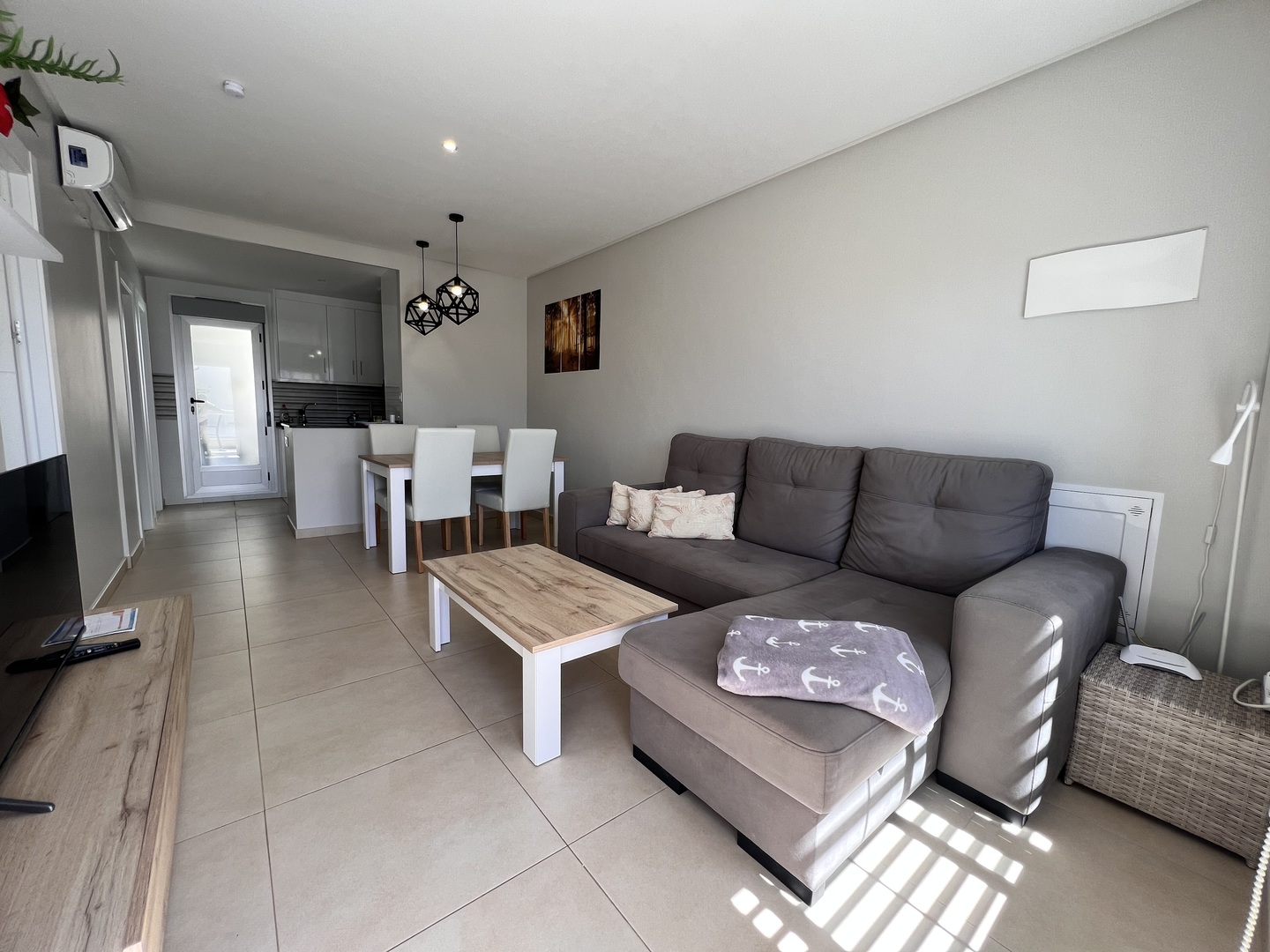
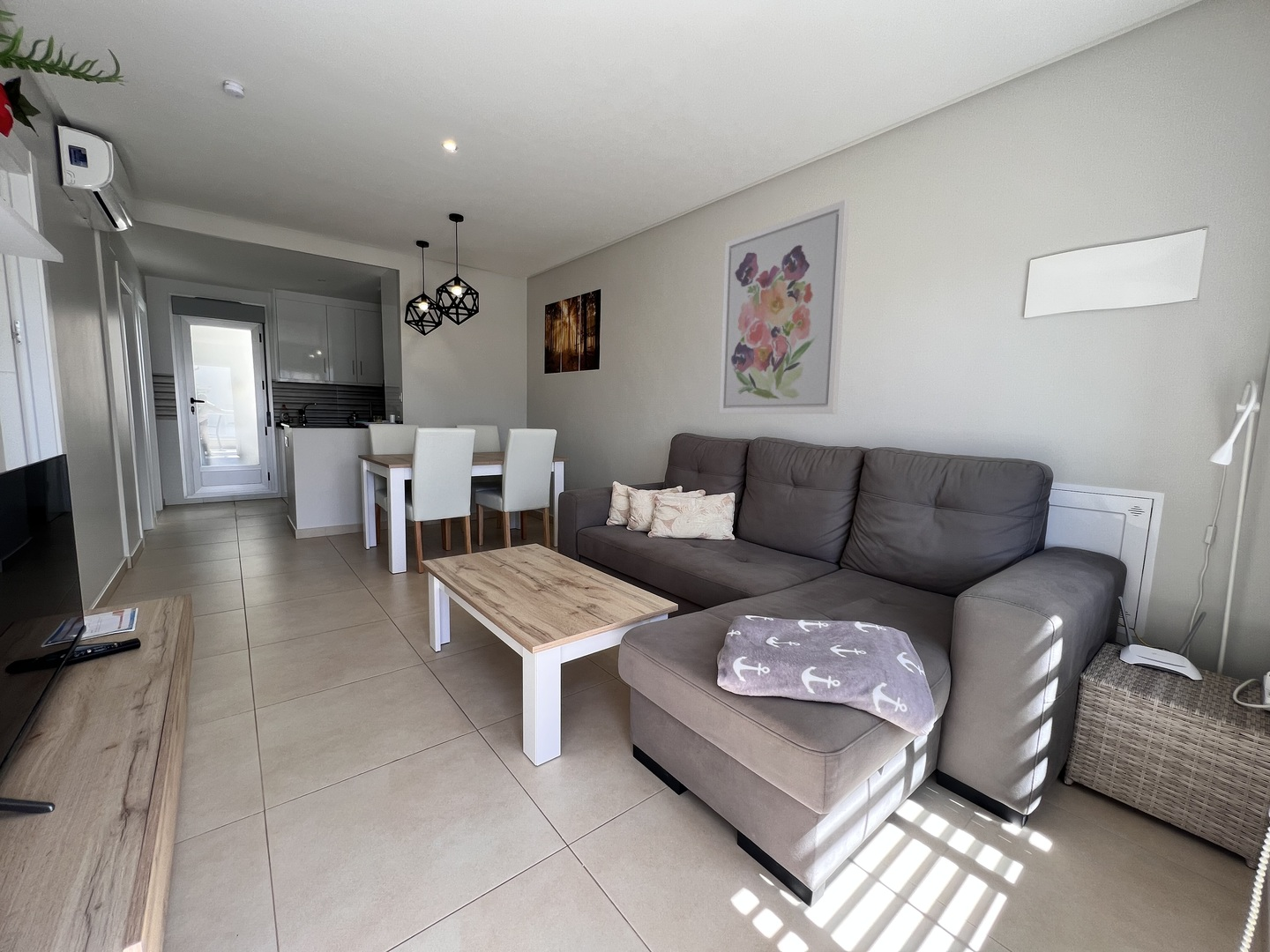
+ wall art [719,199,850,414]
